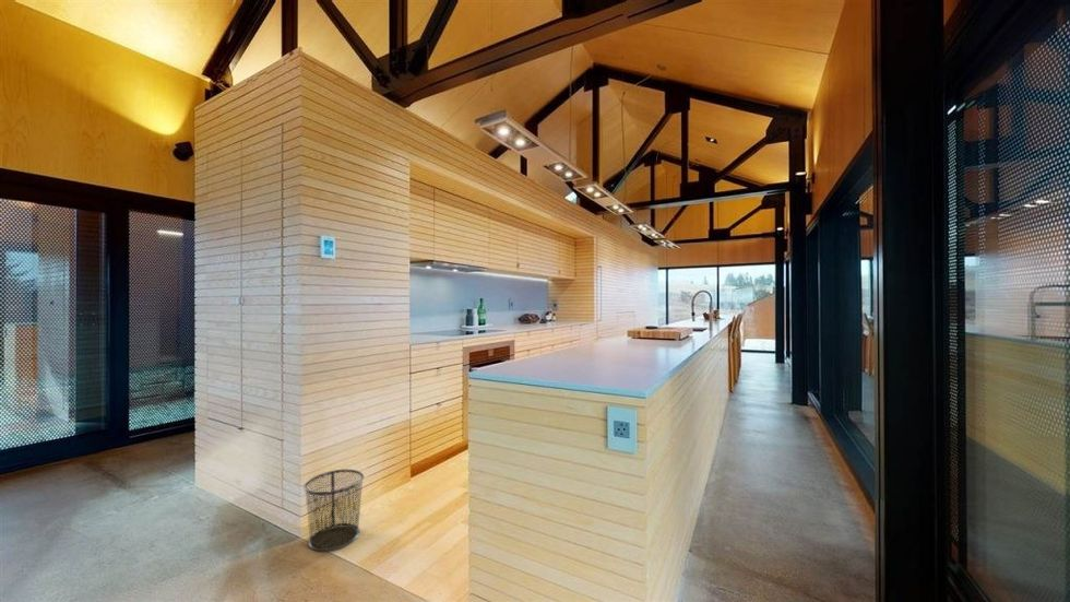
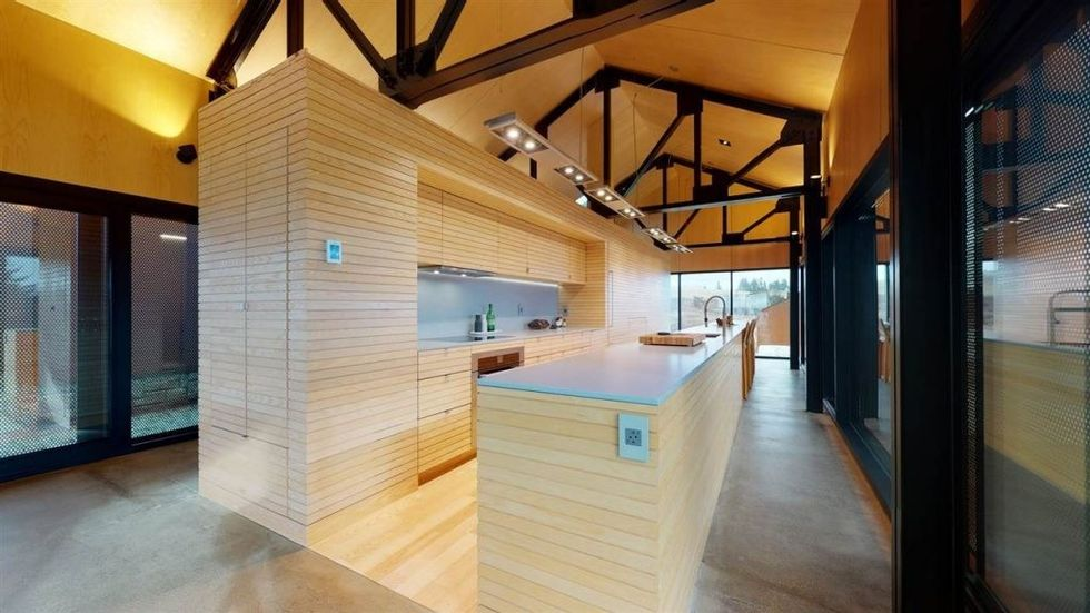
- waste bin [302,469,365,553]
